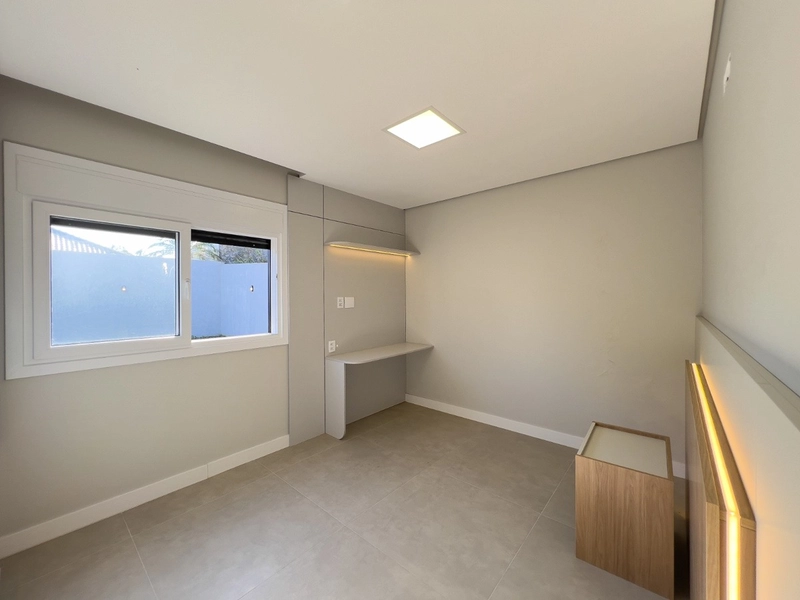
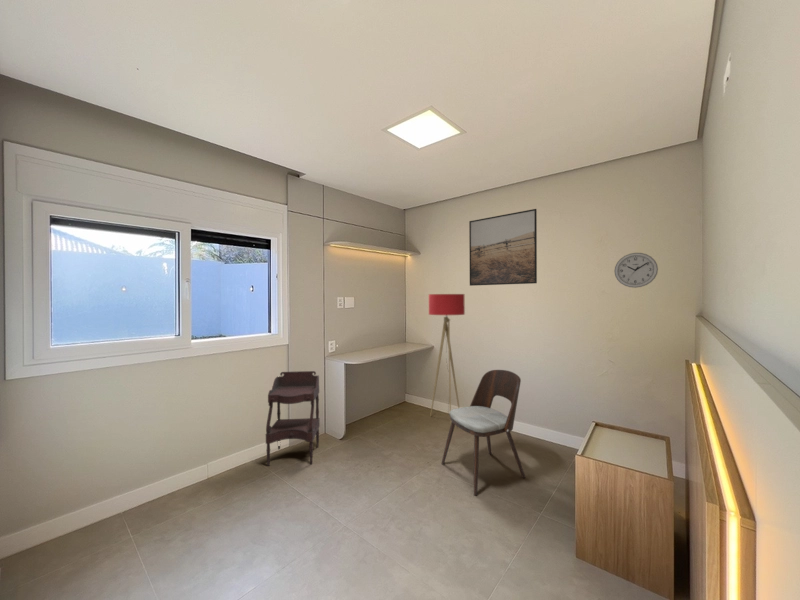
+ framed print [468,208,538,287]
+ dining chair [440,369,526,496]
+ wall clock [613,252,659,289]
+ side table [265,370,321,467]
+ floor lamp [428,293,466,427]
